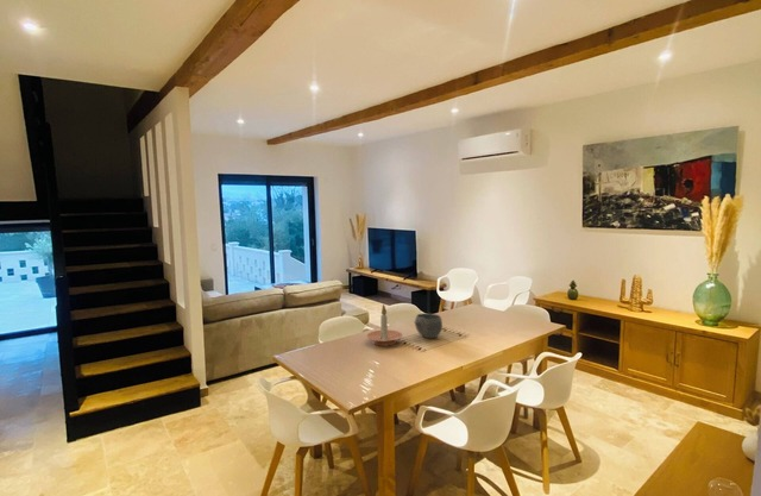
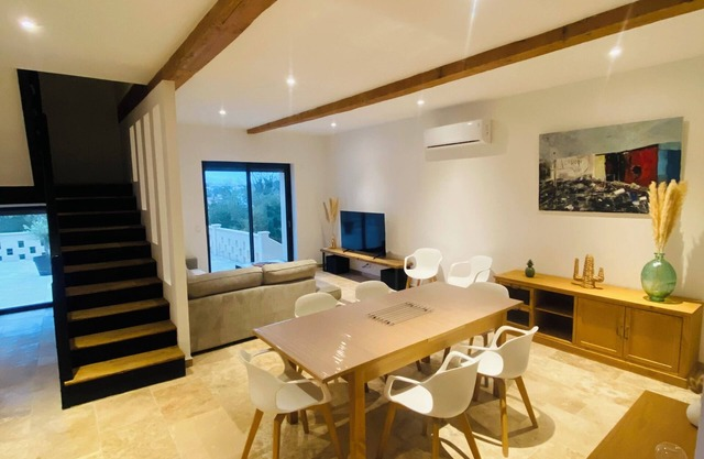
- bowl [414,312,444,339]
- candle holder [365,303,403,347]
